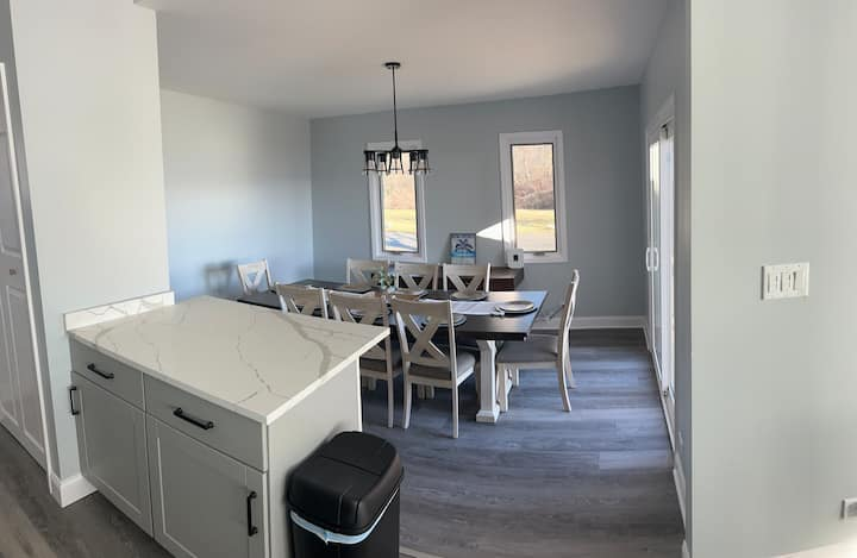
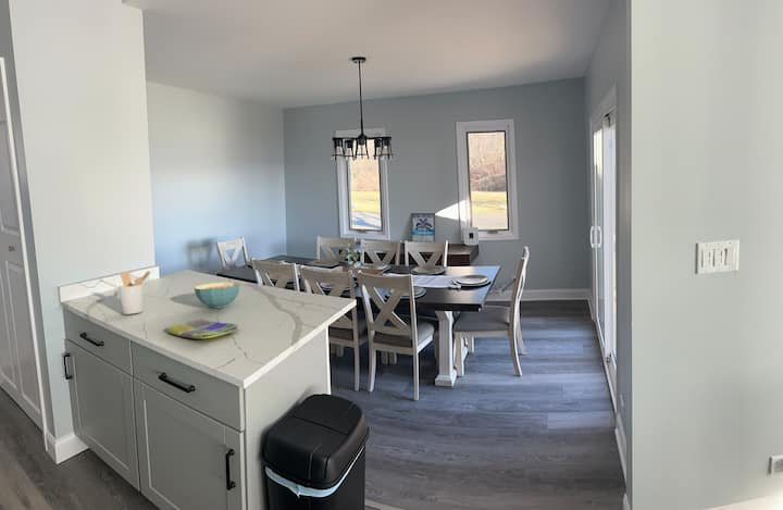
+ utensil holder [116,270,152,315]
+ dish towel [166,318,240,340]
+ cereal bowl [194,282,240,309]
